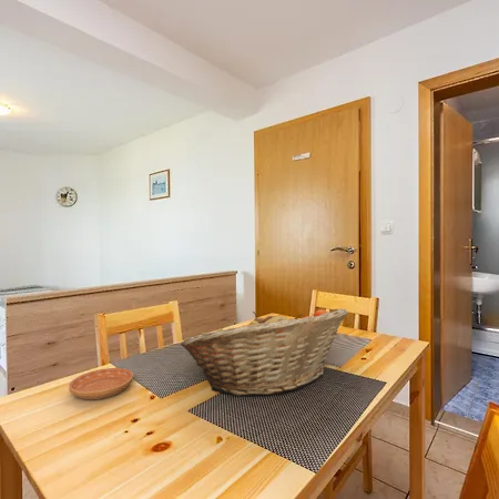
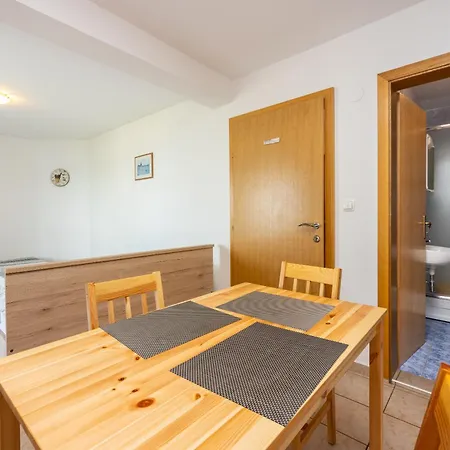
- saucer [68,367,134,401]
- fruit basket [180,307,349,397]
